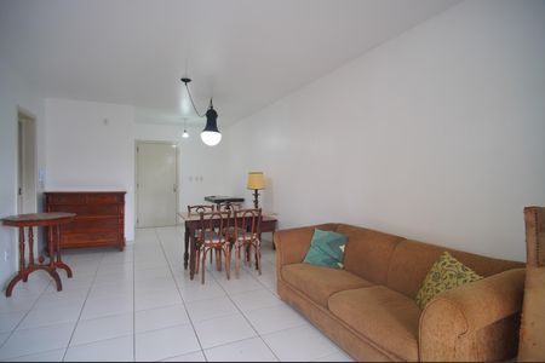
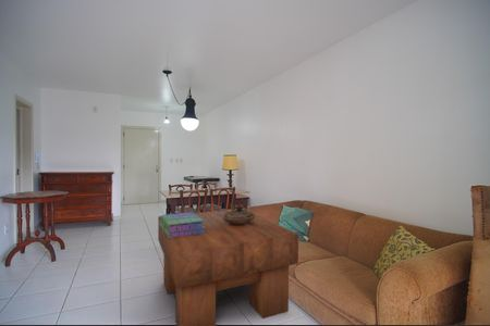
+ decorative bowl [223,204,256,225]
+ stack of books [159,211,206,238]
+ coffee table [157,209,299,326]
